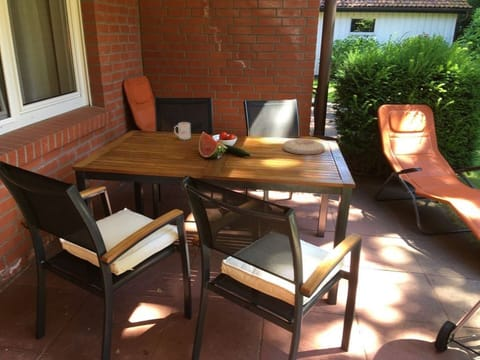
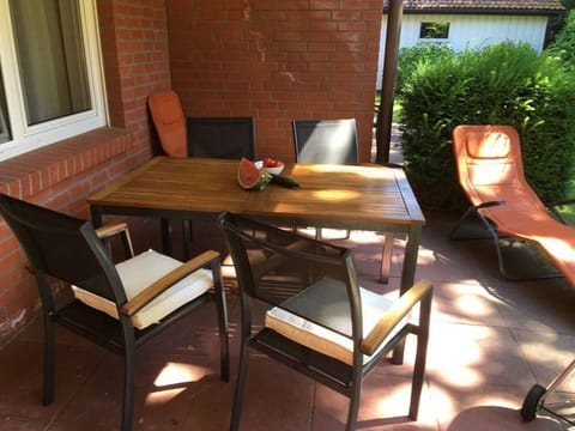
- plate [282,137,326,156]
- mug [173,121,192,141]
